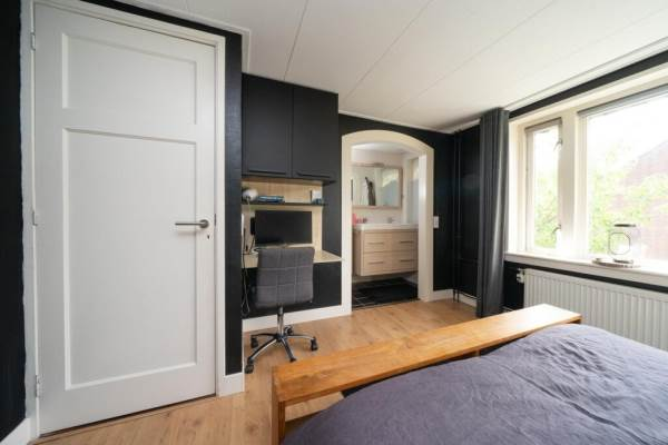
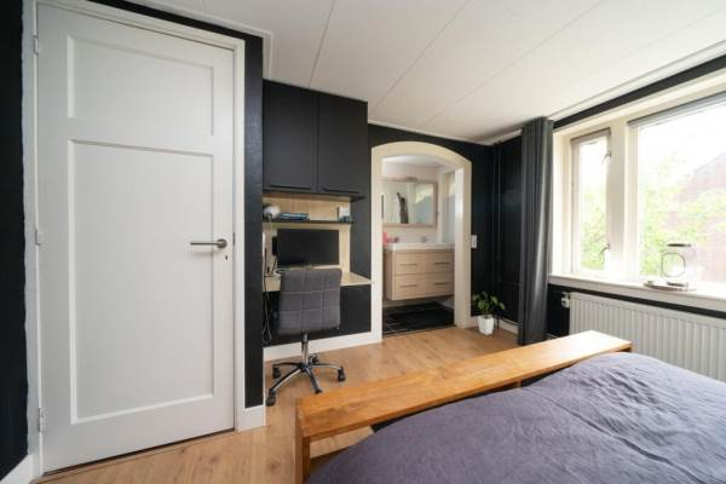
+ house plant [468,290,506,335]
